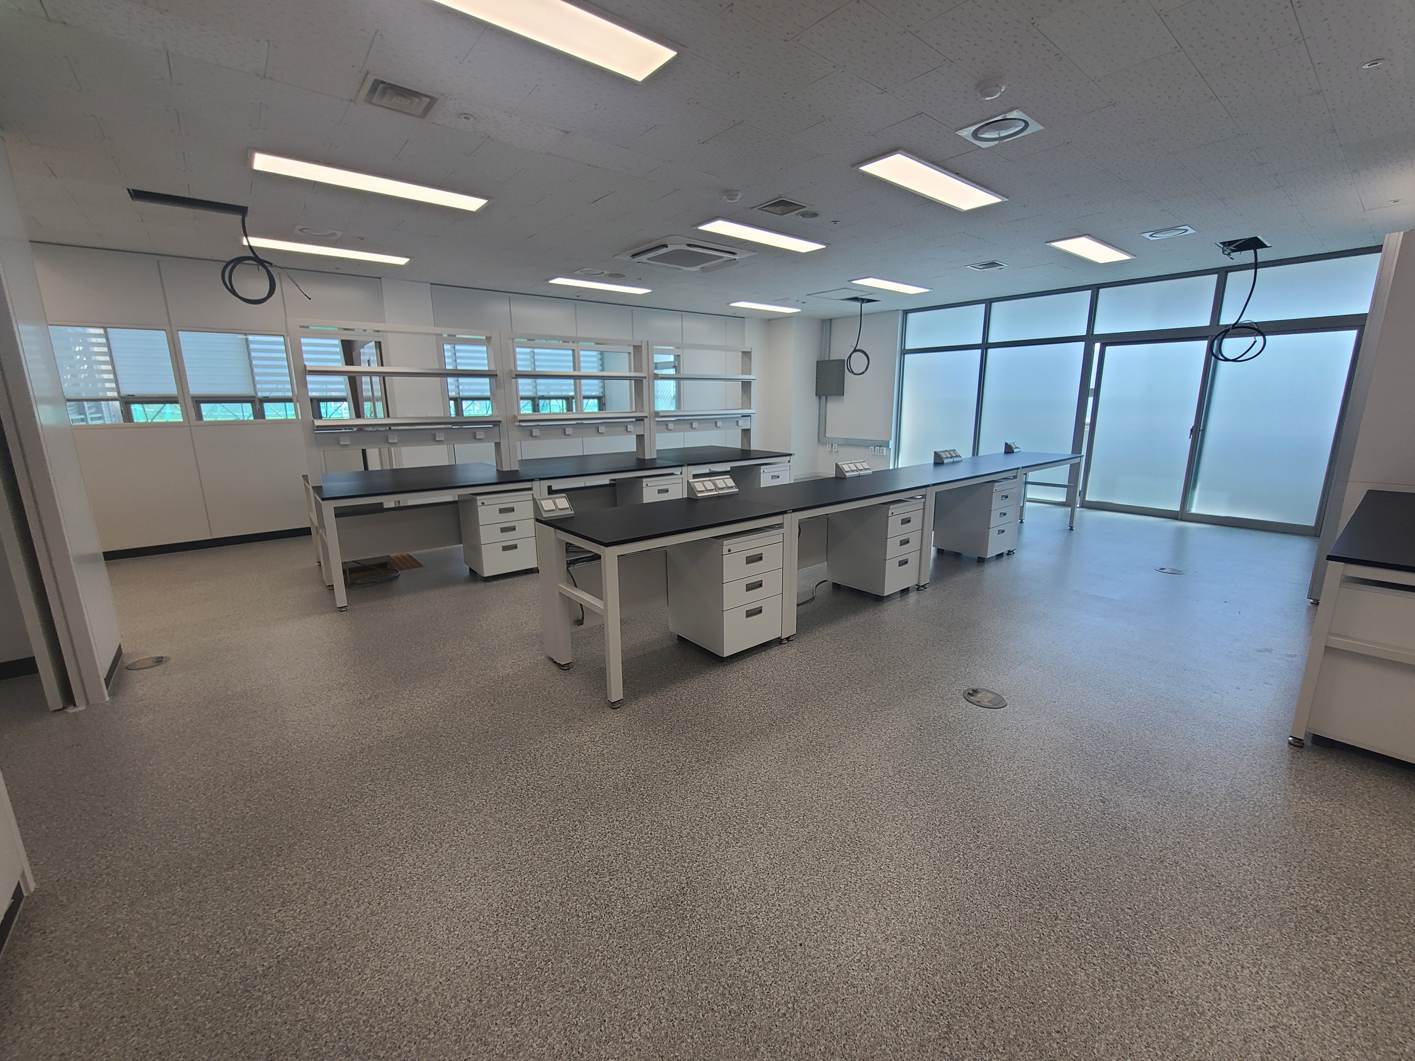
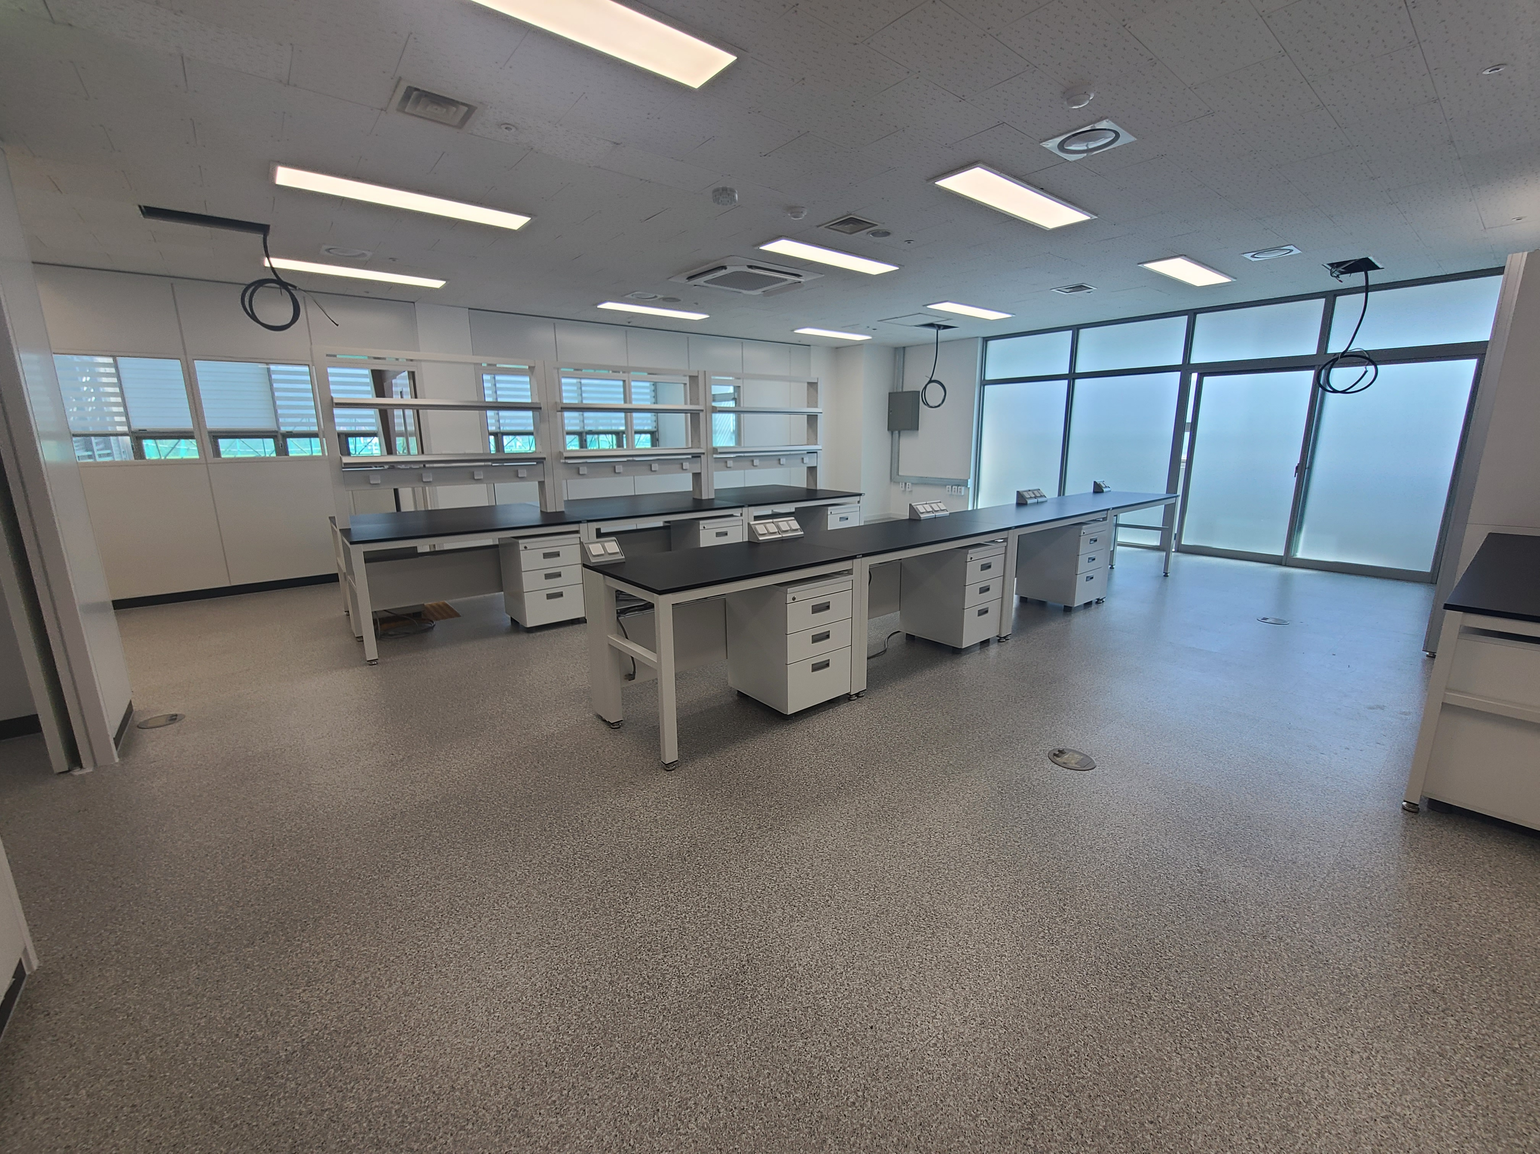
+ smoke detector [712,185,737,206]
